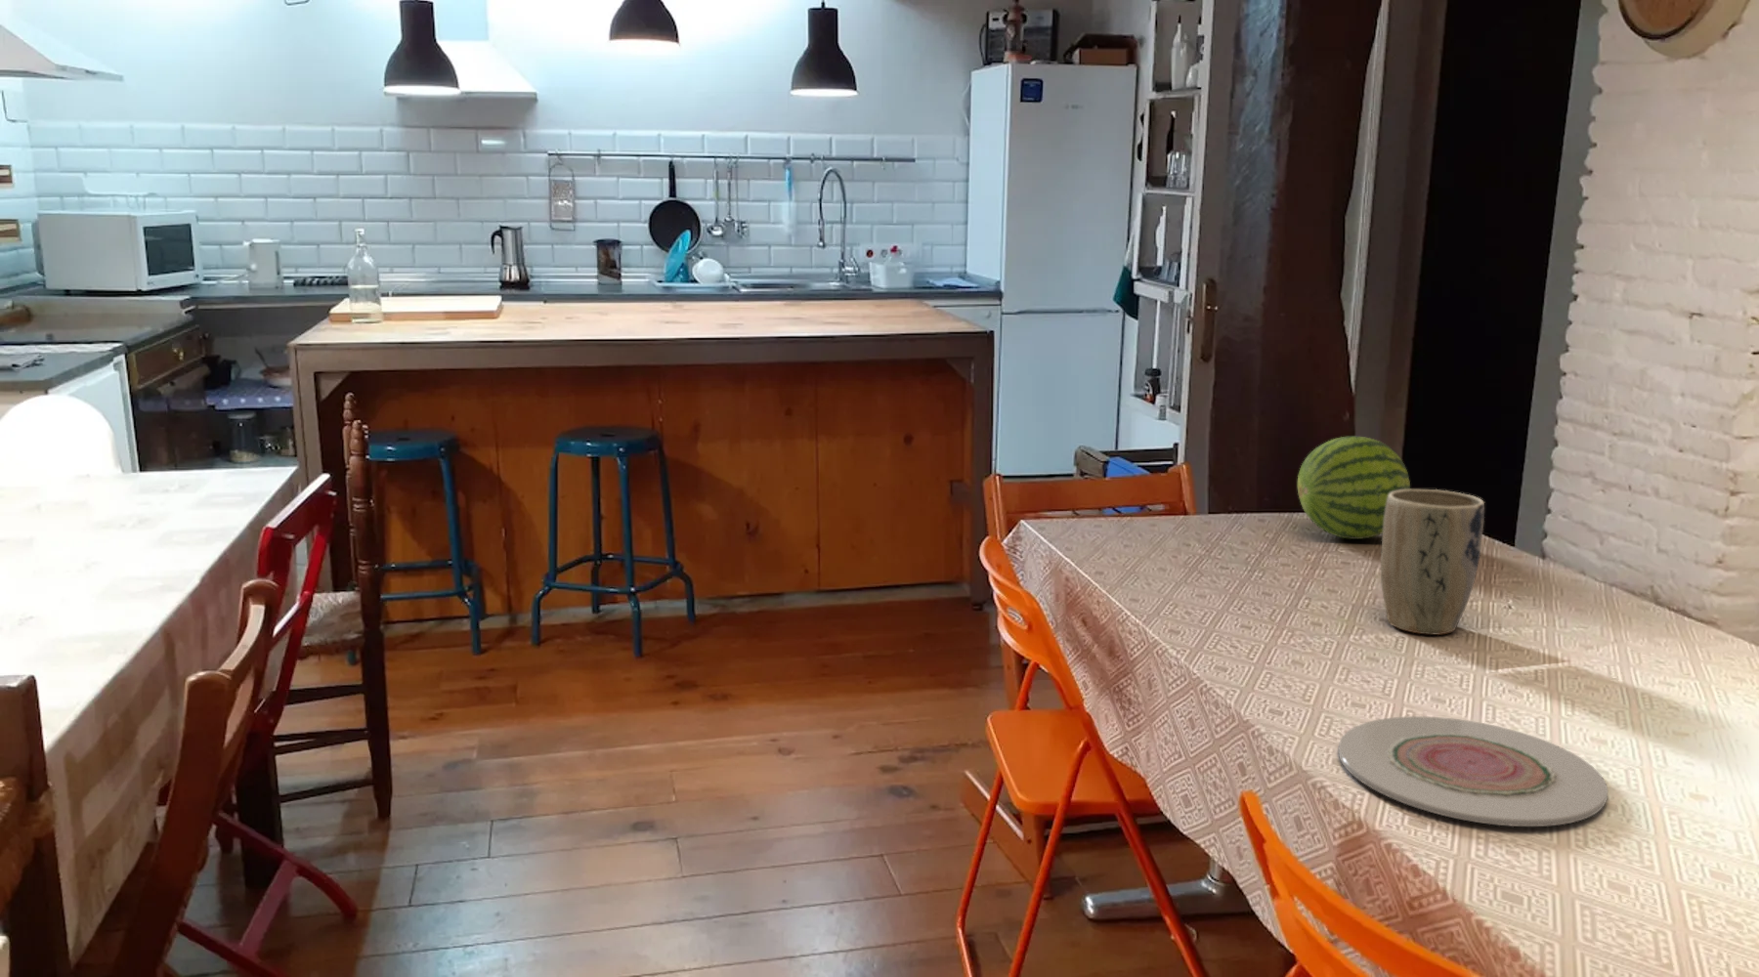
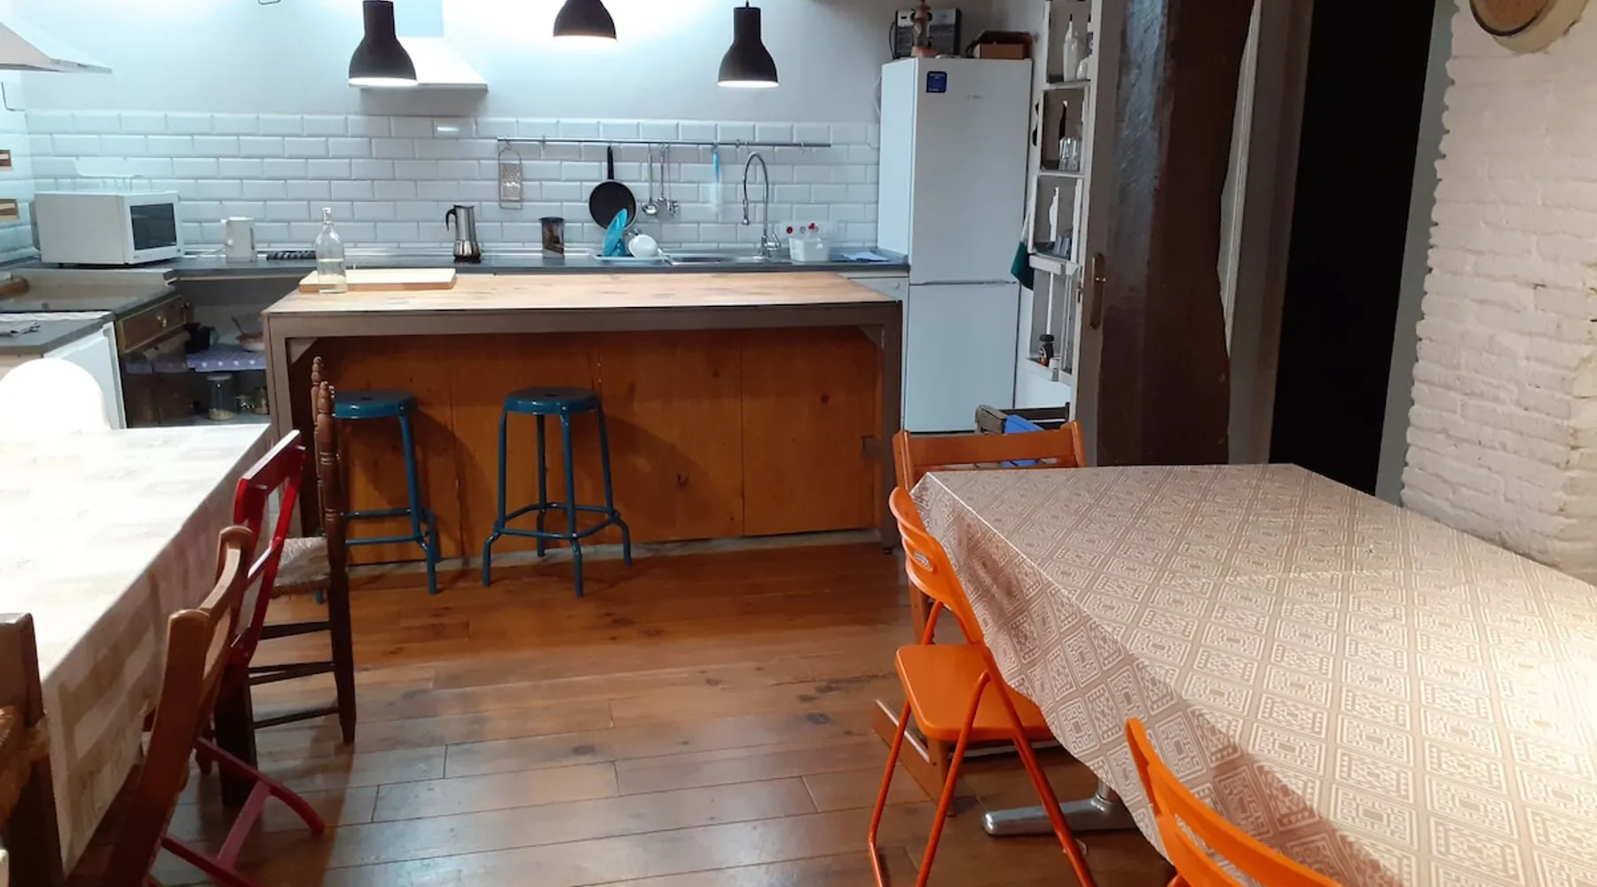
- plate [1338,715,1609,828]
- fruit [1297,436,1411,540]
- plant pot [1380,488,1486,636]
